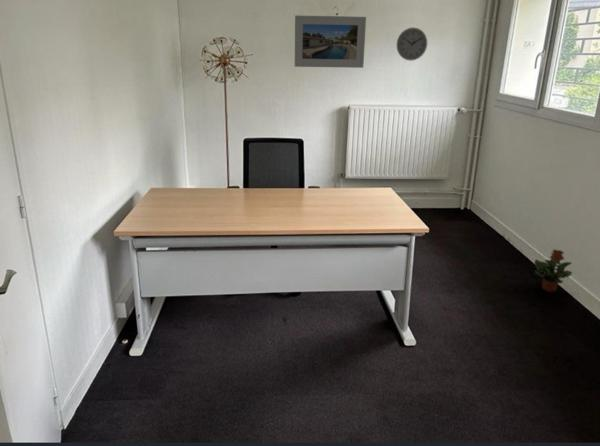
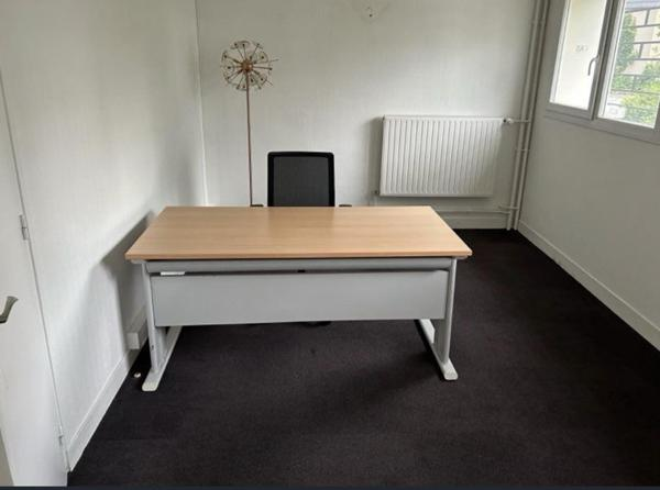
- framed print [294,15,367,69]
- wall clock [396,26,428,62]
- potted plant [533,249,573,293]
